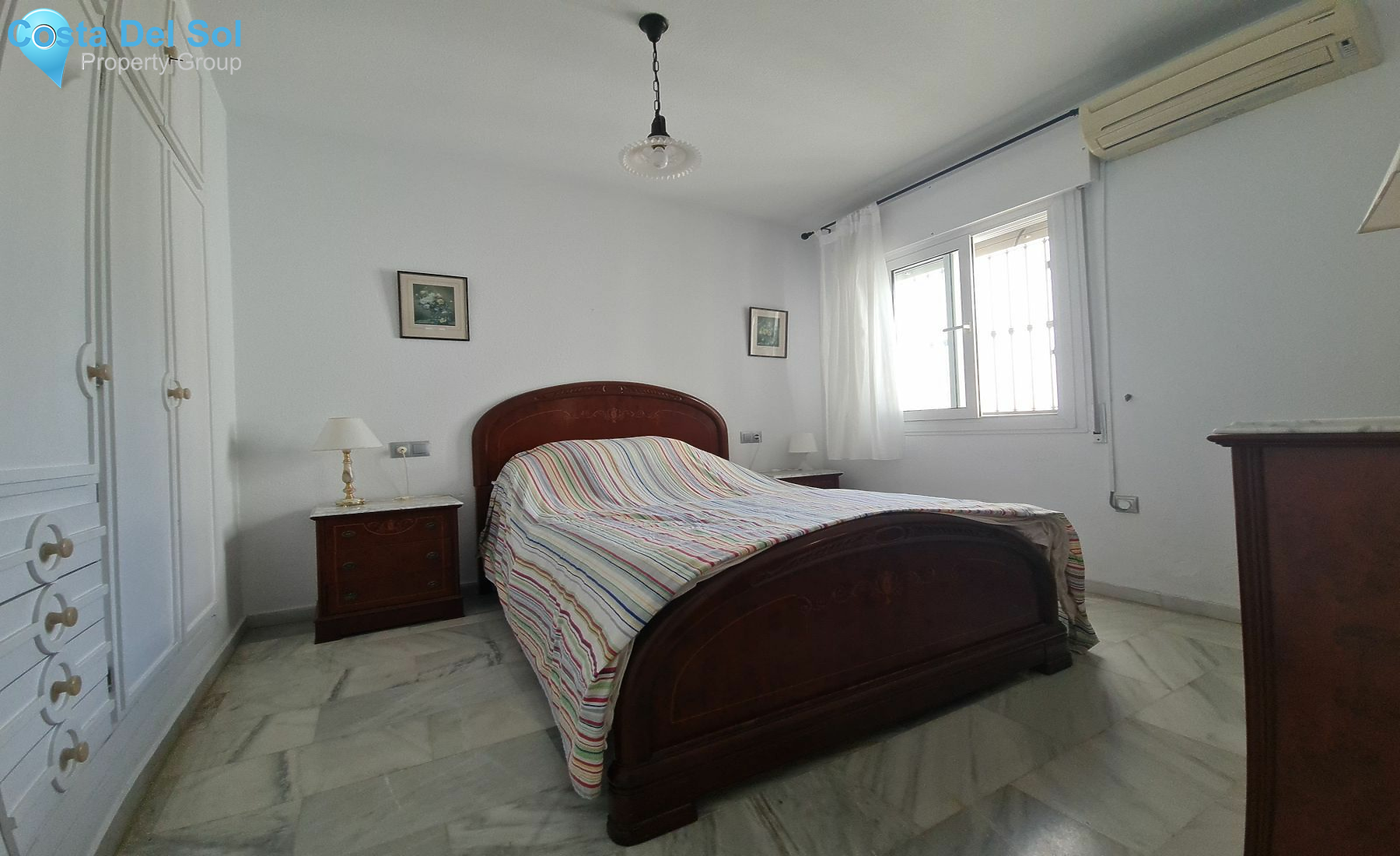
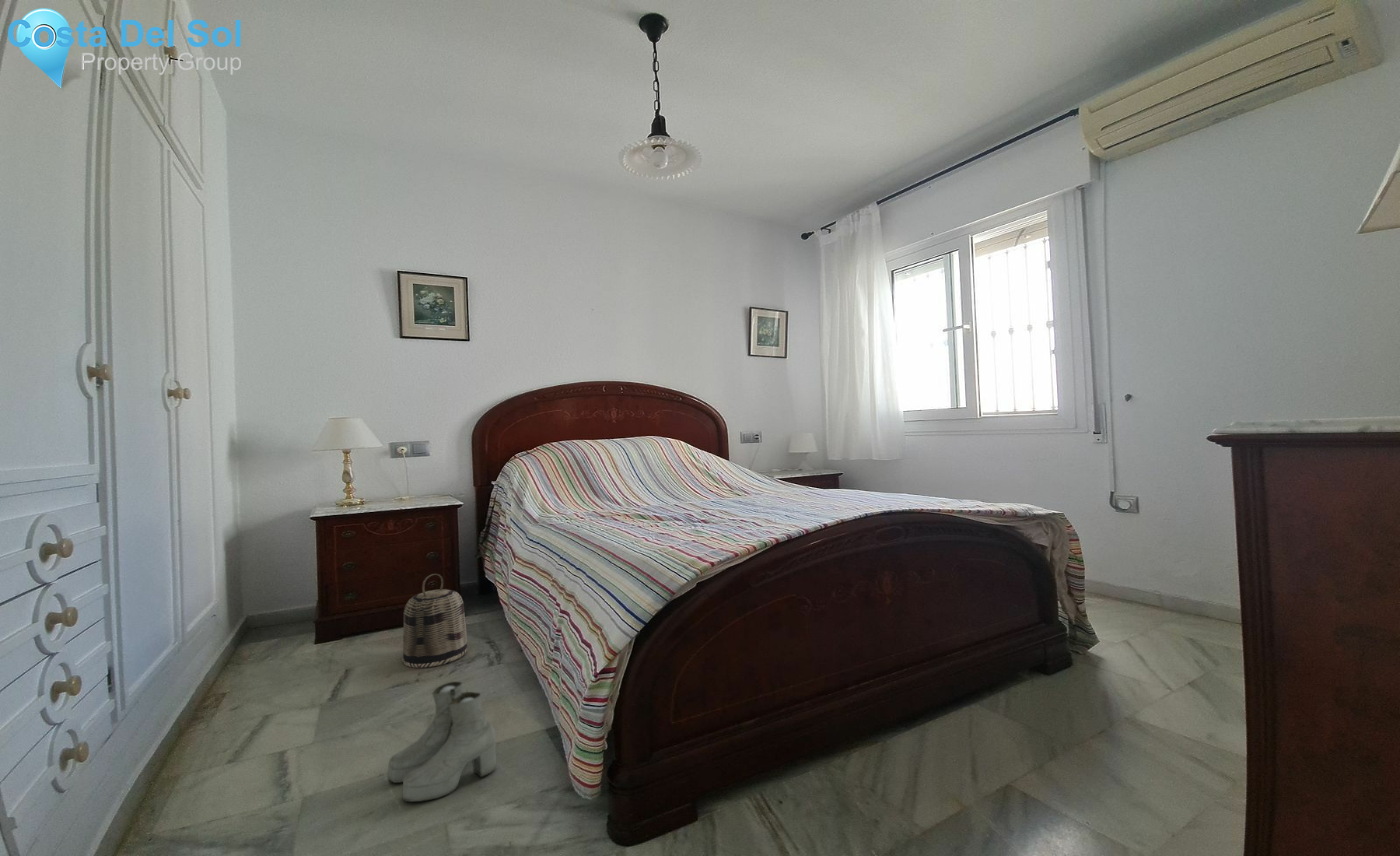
+ basket [401,574,468,668]
+ boots [387,681,497,802]
